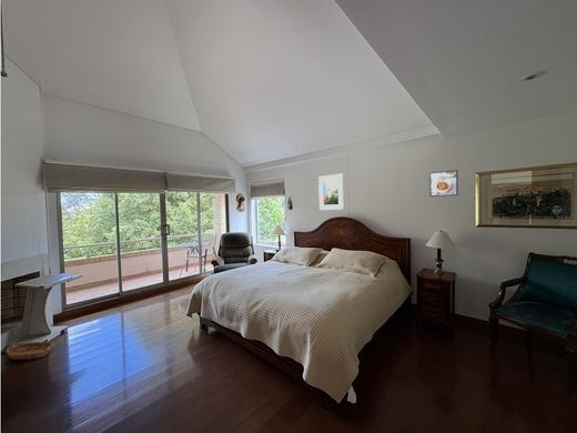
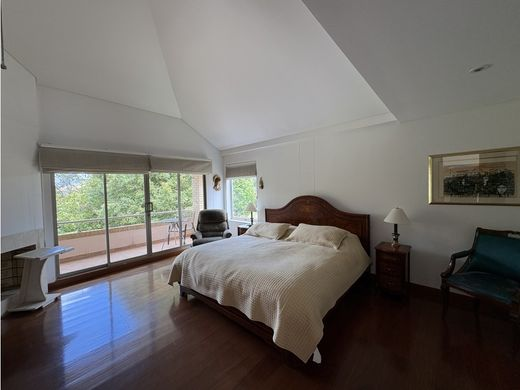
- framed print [428,169,459,198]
- basket [4,341,55,361]
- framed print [317,173,345,211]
